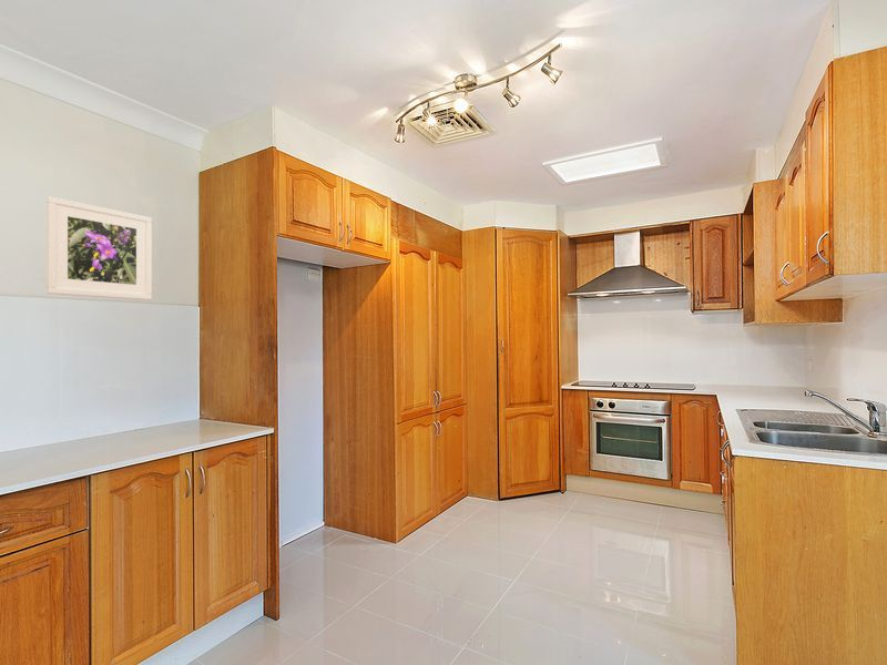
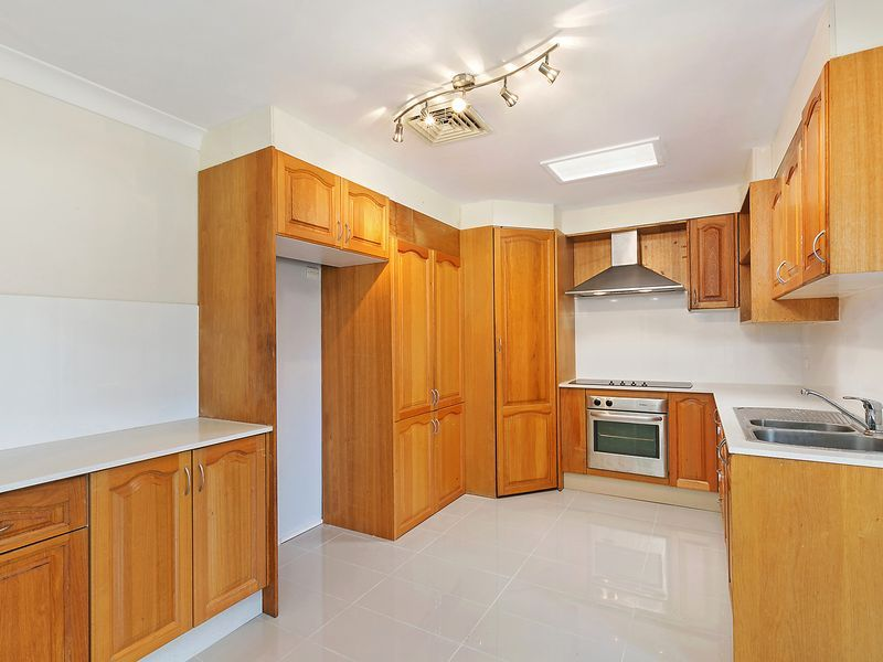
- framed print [45,195,153,301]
